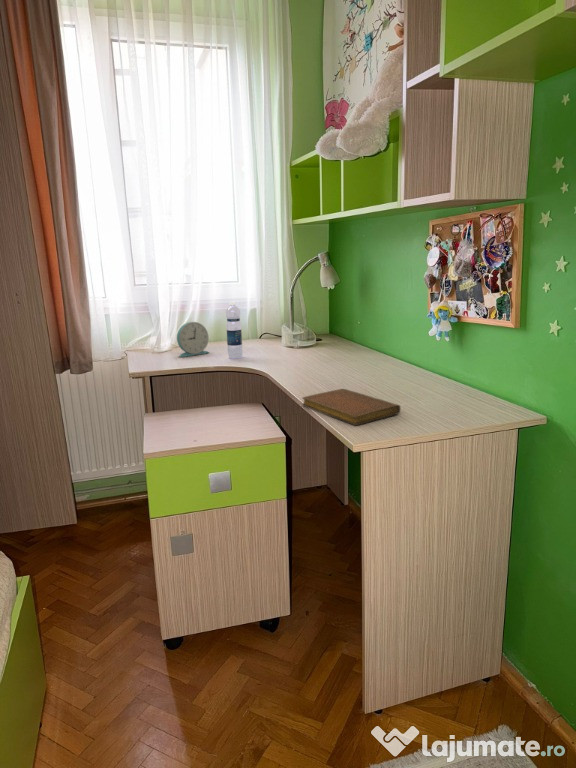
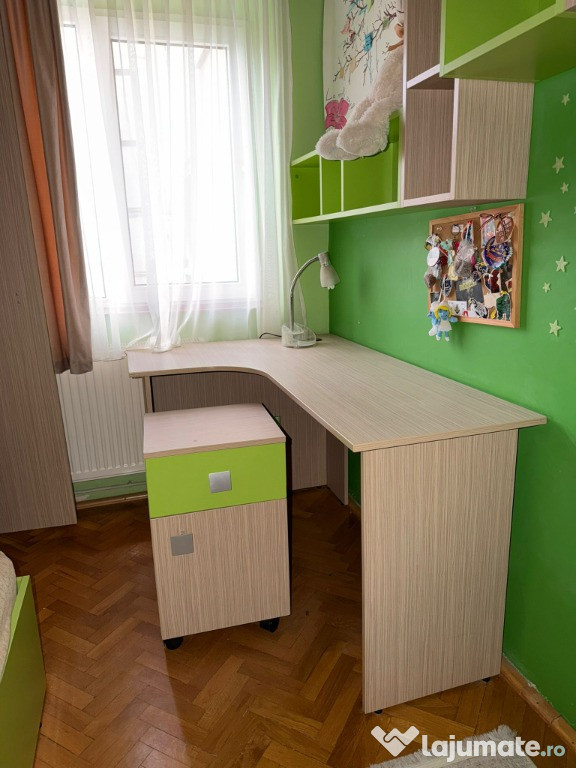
- water bottle [225,301,244,359]
- notebook [301,388,401,426]
- alarm clock [176,321,210,358]
